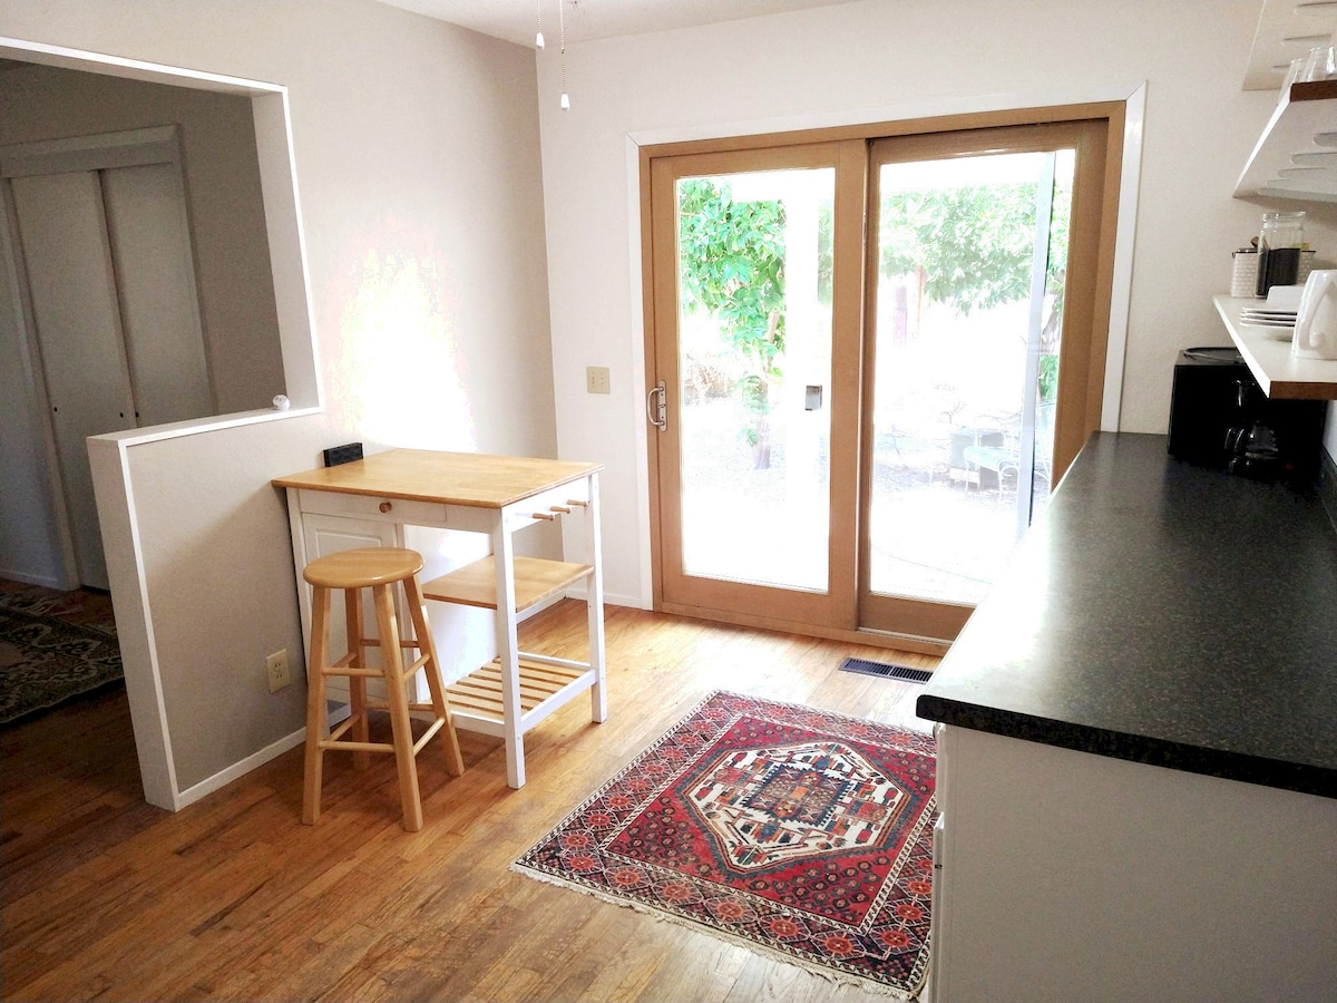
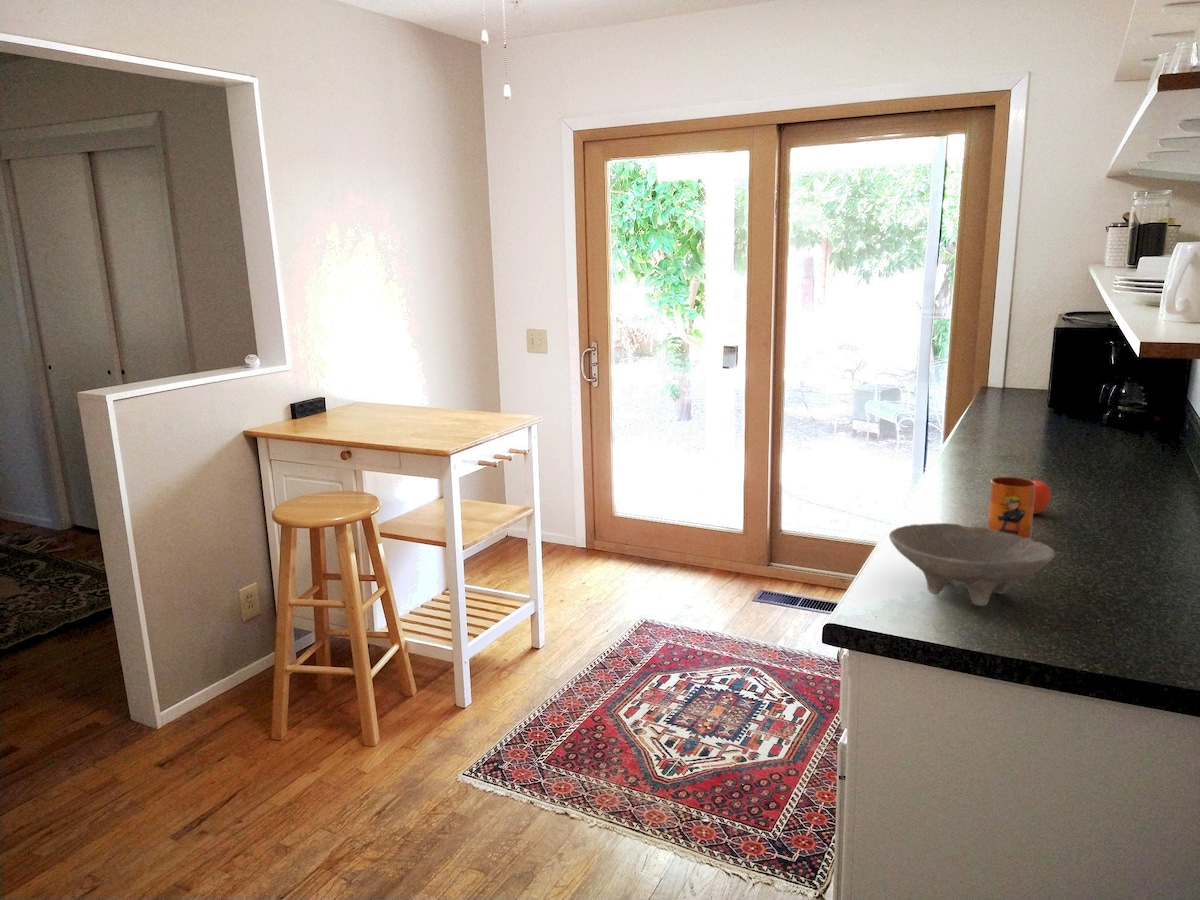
+ mug [987,476,1036,539]
+ apple [1027,476,1052,515]
+ bowl [888,522,1056,607]
